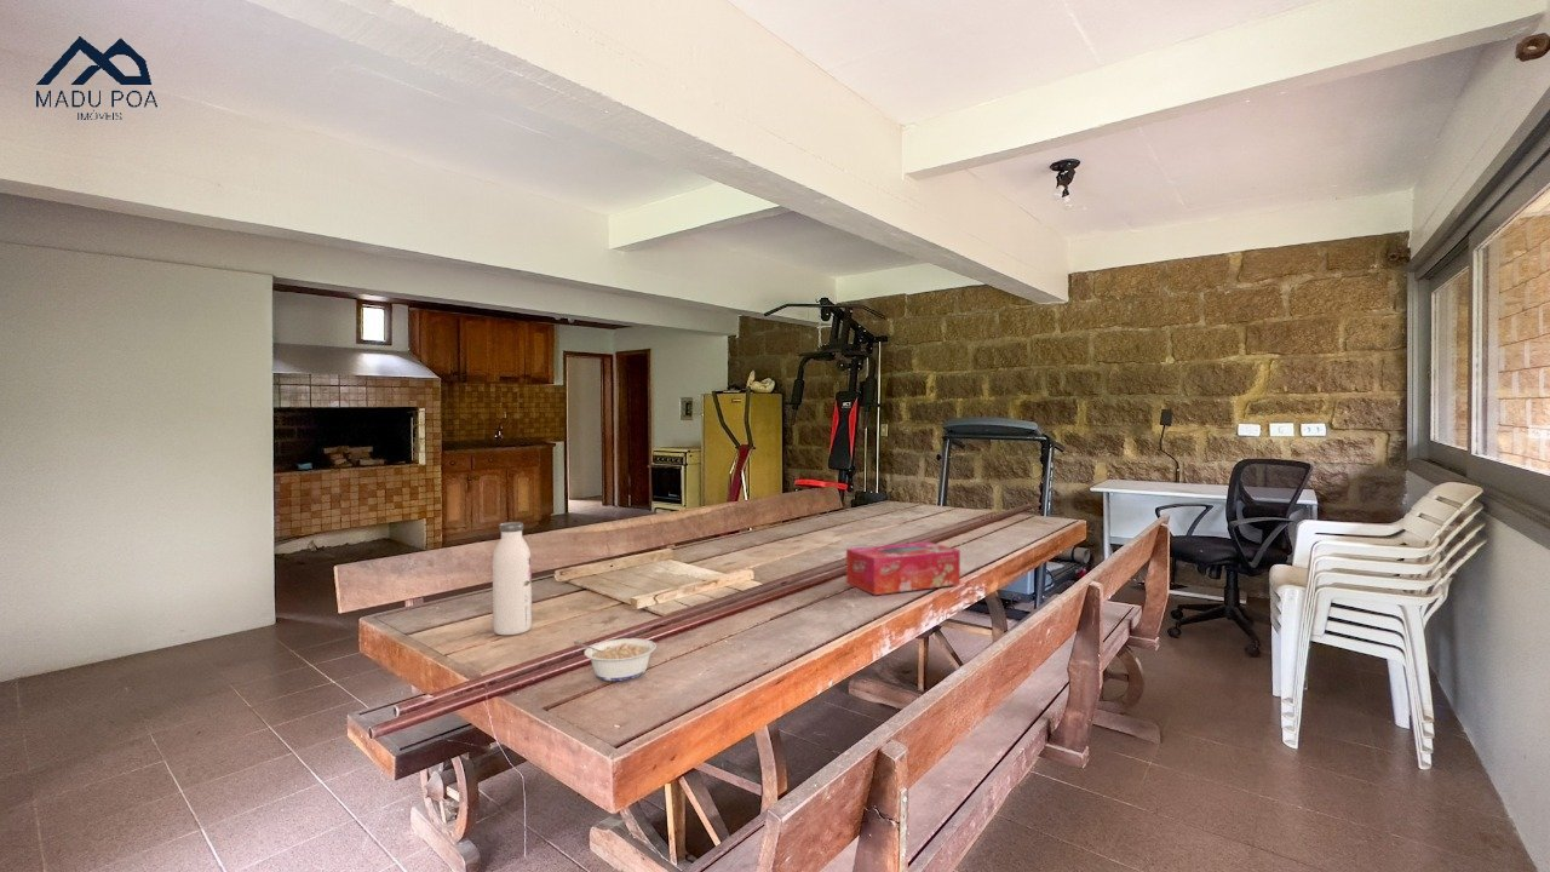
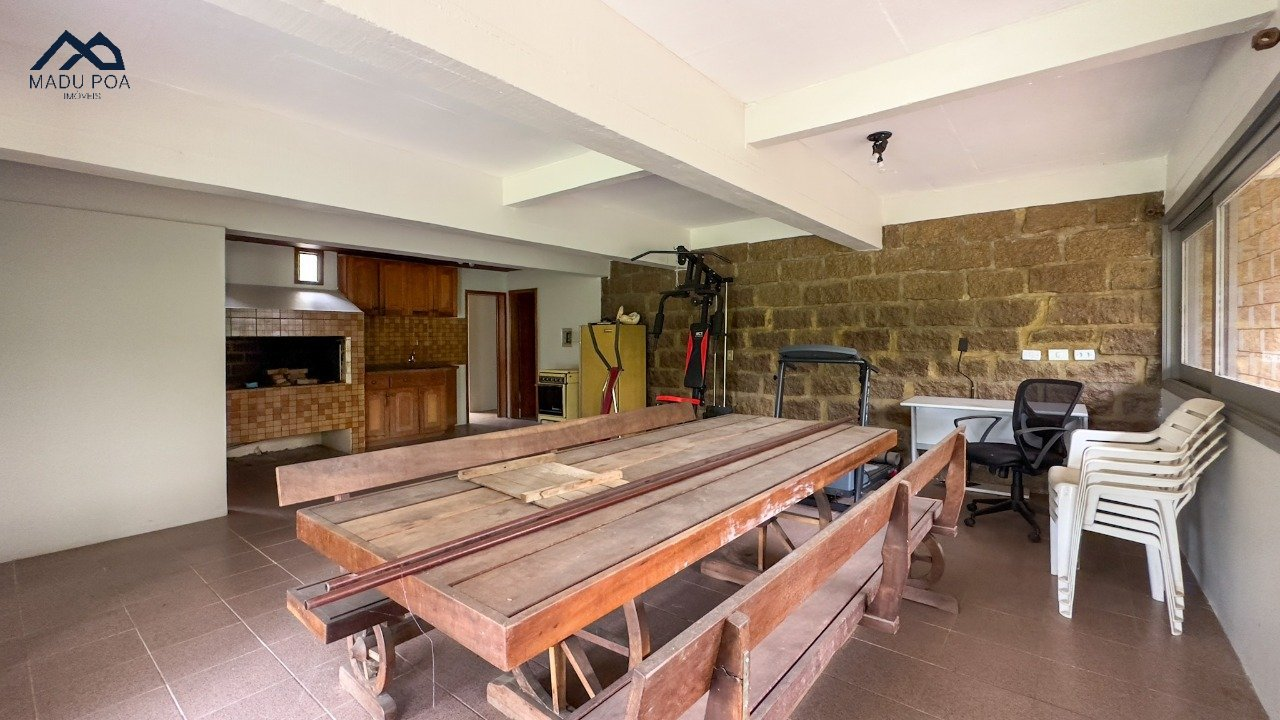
- water bottle [492,521,533,636]
- tissue box [845,540,961,596]
- legume [573,637,658,682]
